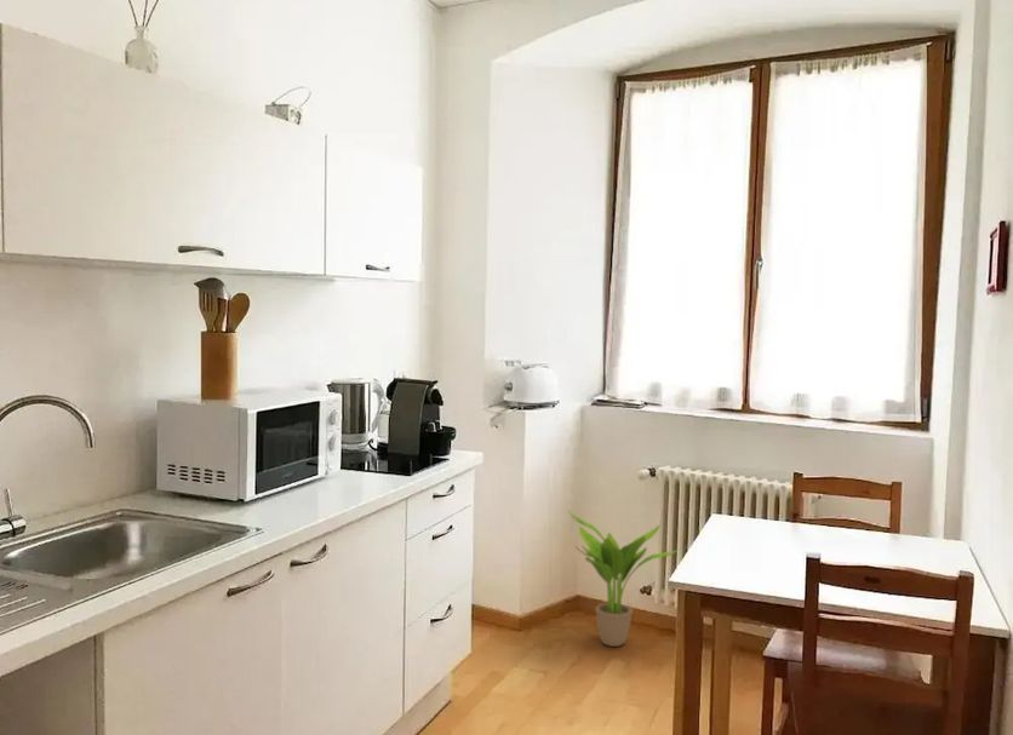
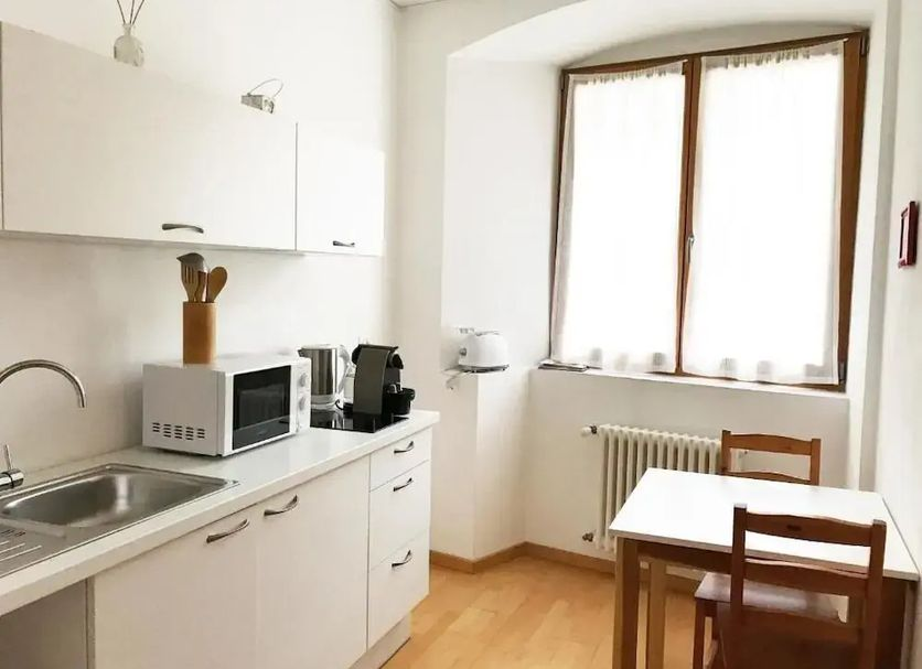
- potted plant [566,509,679,648]
